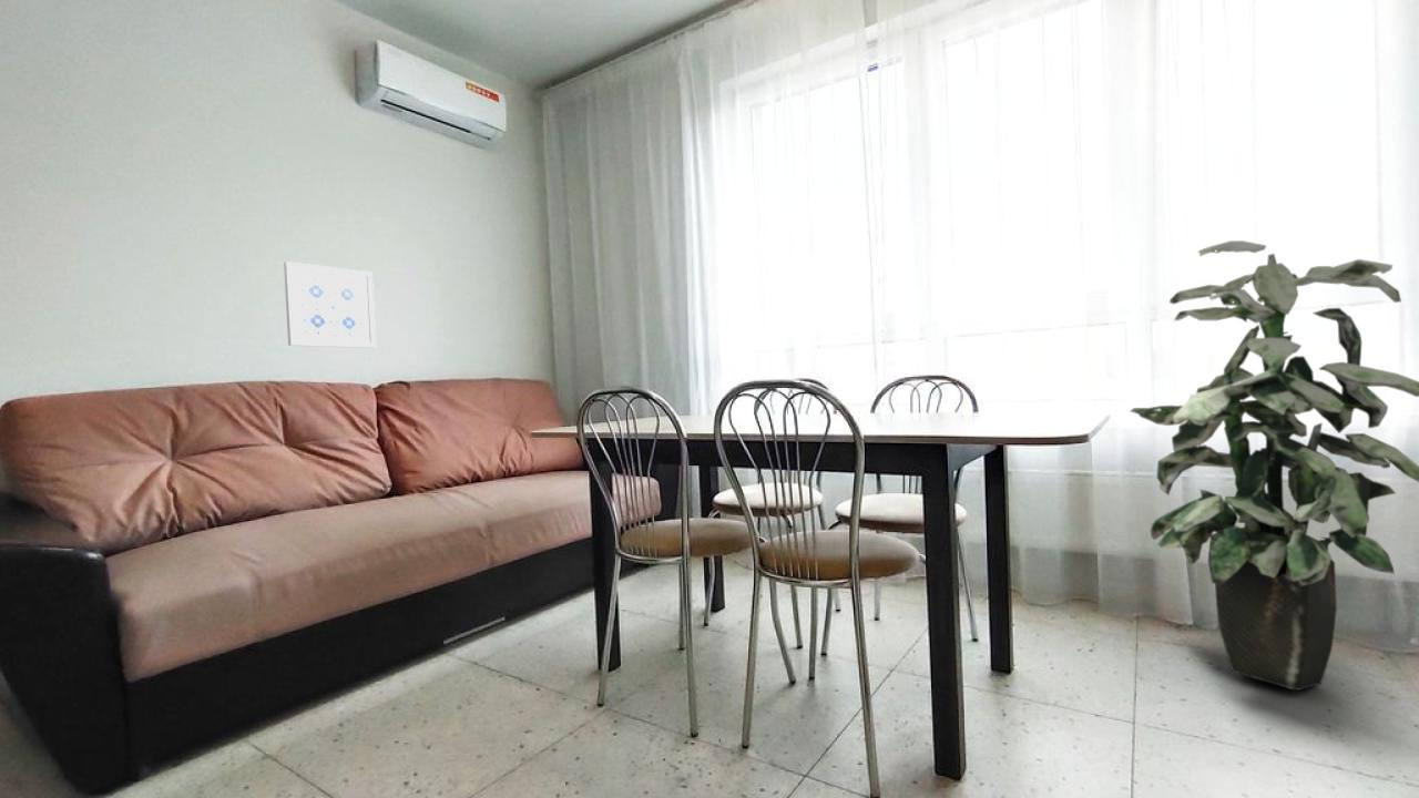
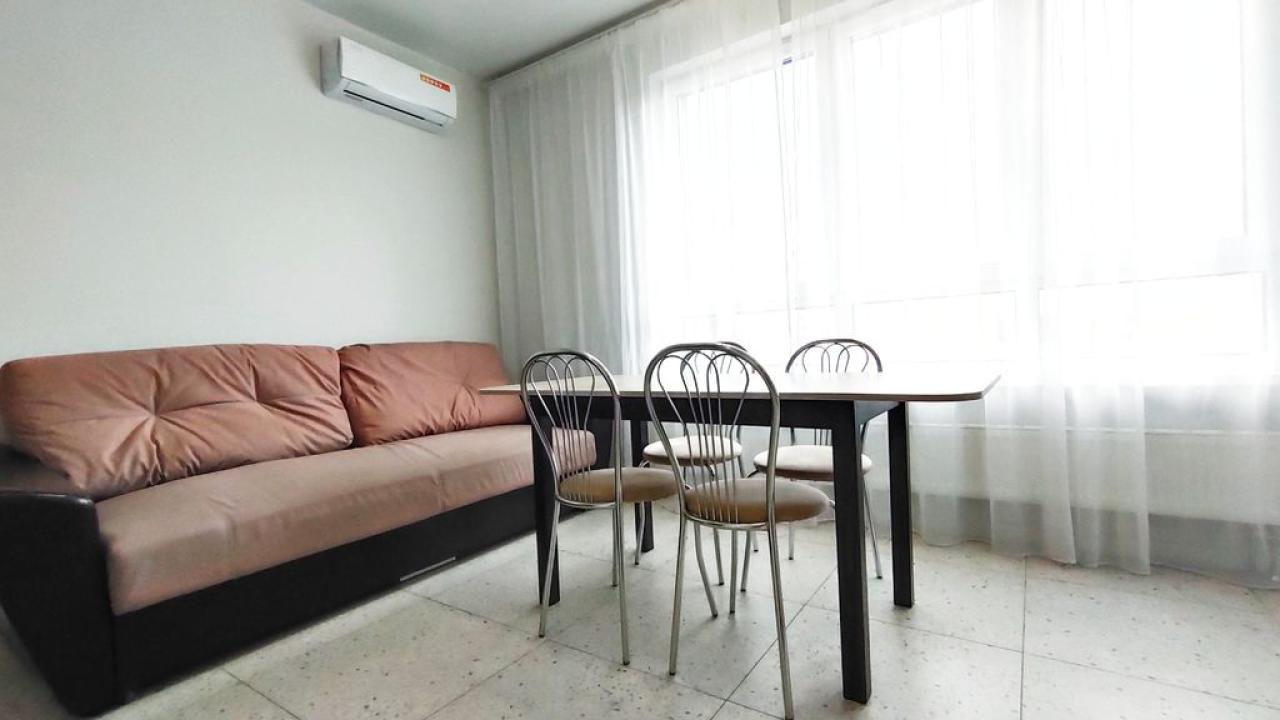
- wall art [283,260,377,349]
- indoor plant [1129,239,1419,692]
